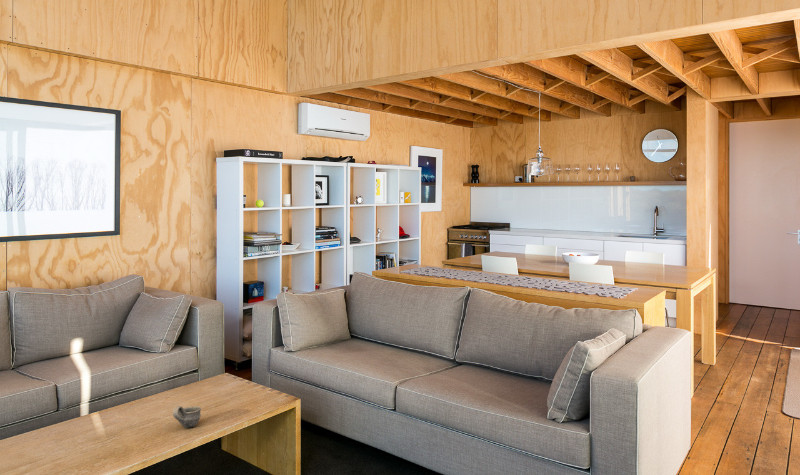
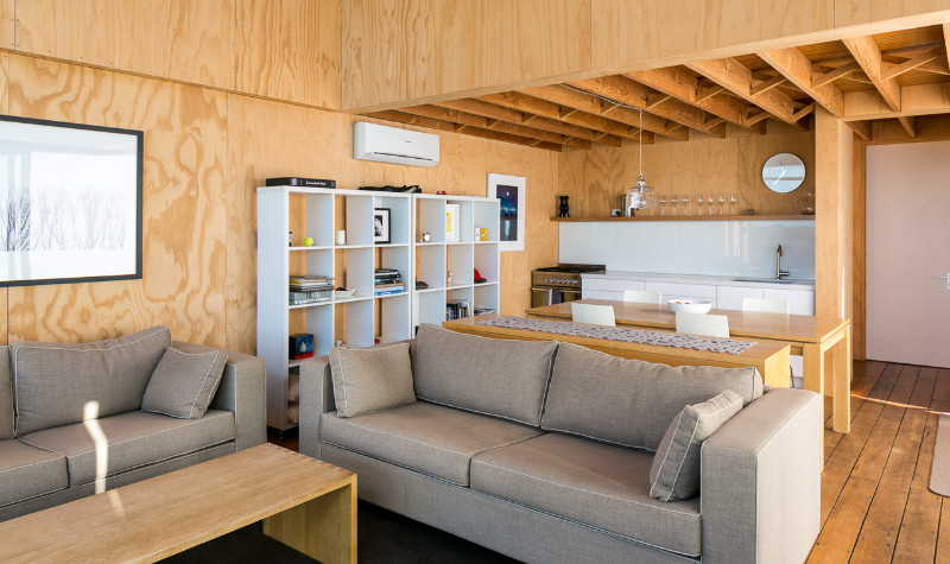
- cup [172,405,202,429]
